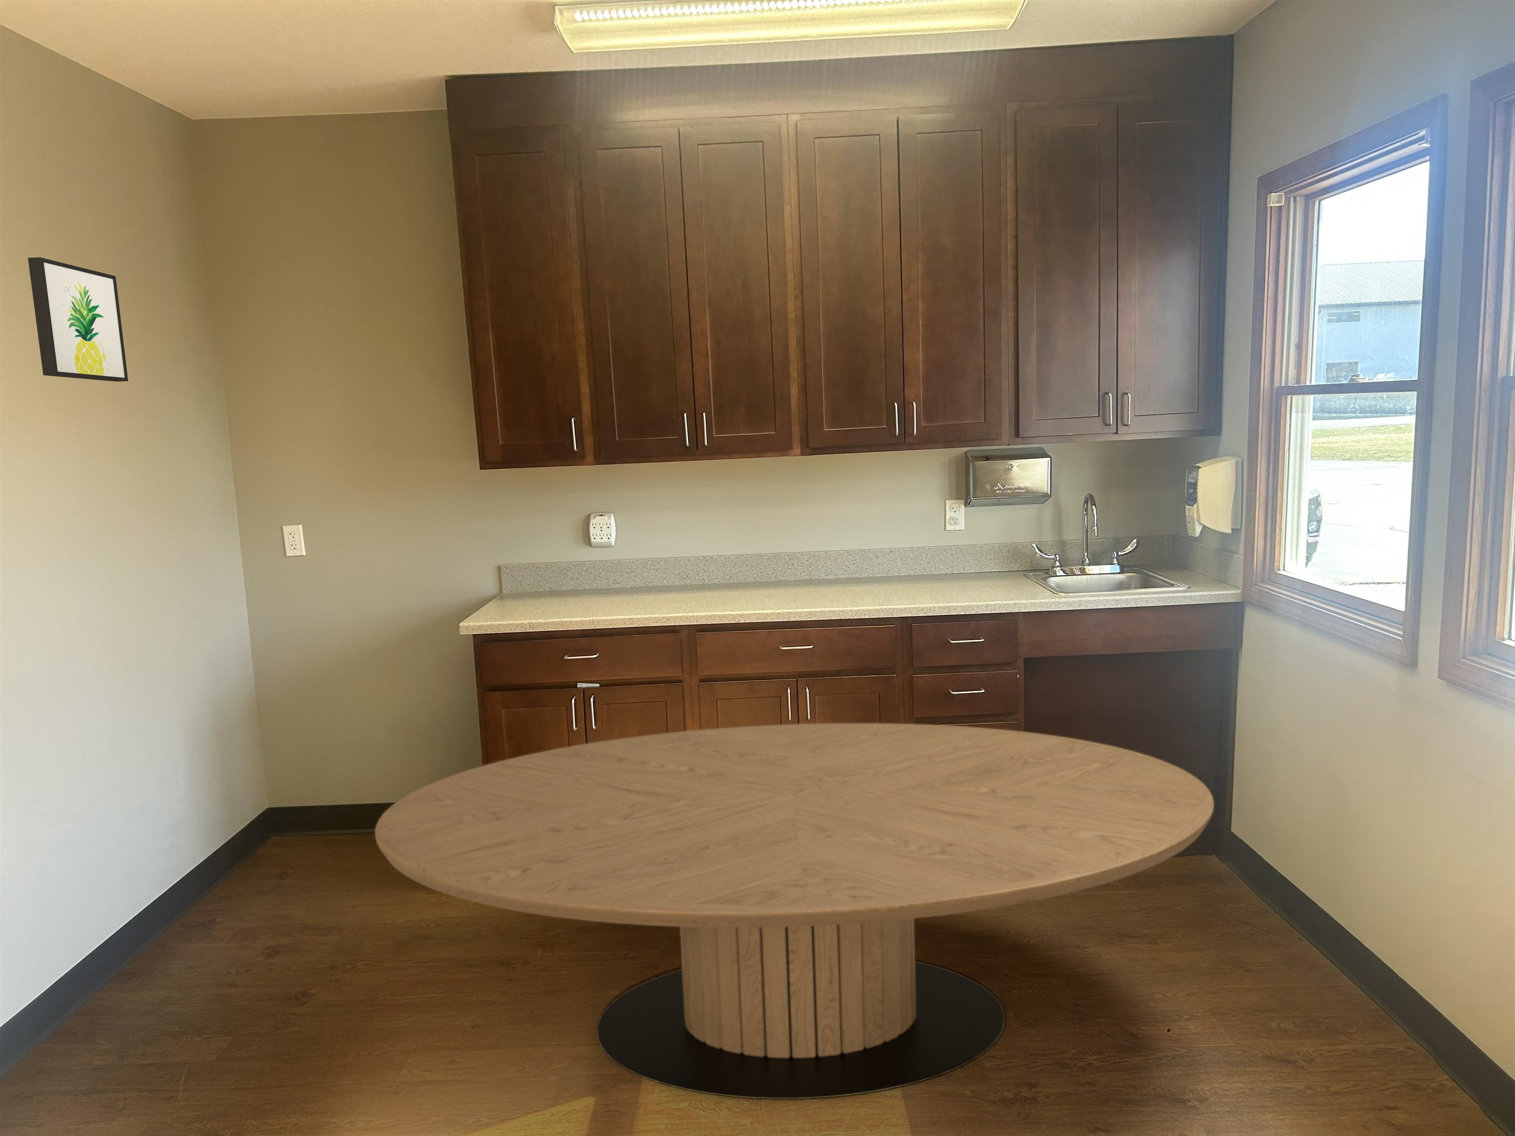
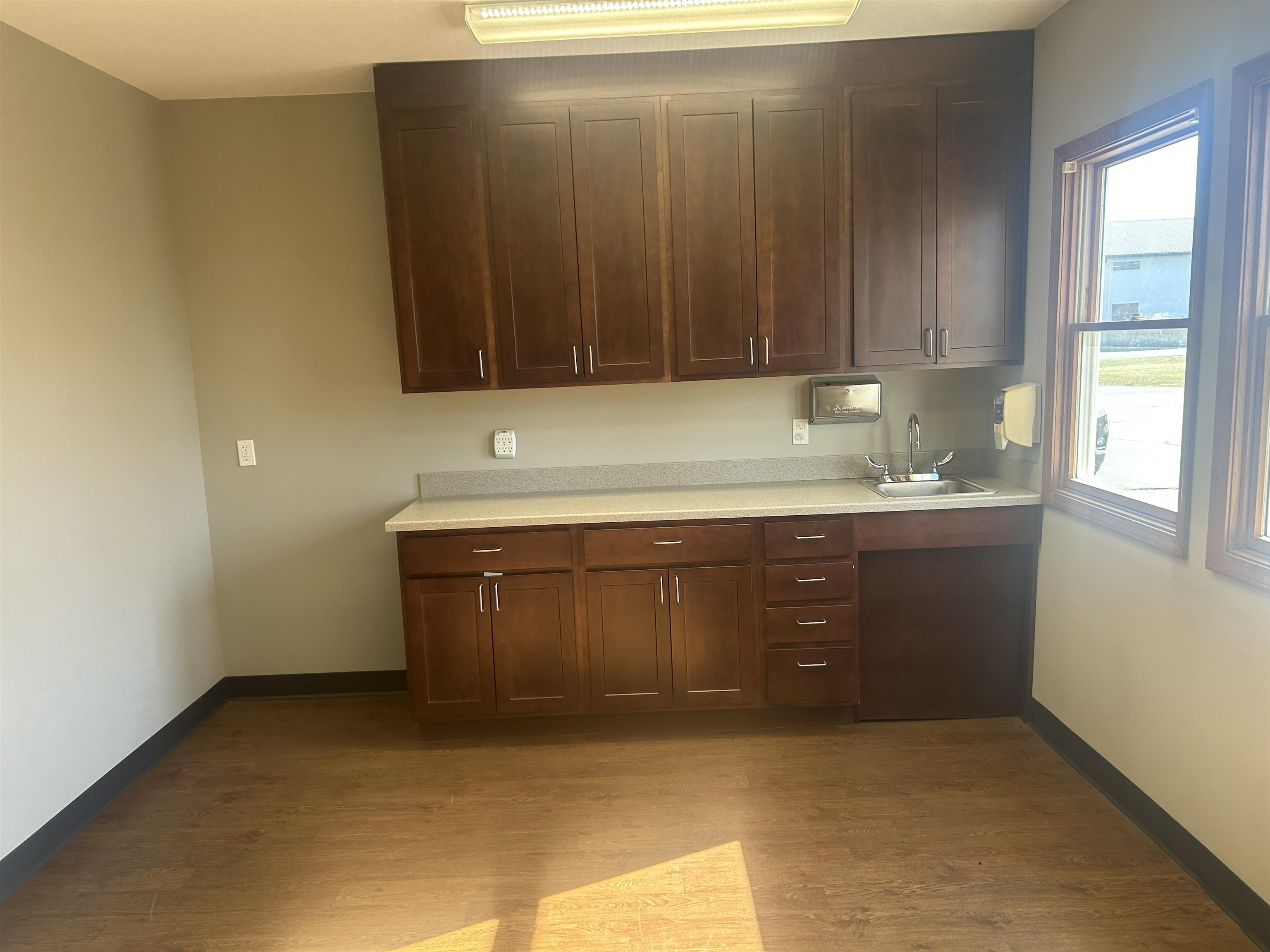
- wall art [27,257,129,382]
- dining table [375,723,1214,1099]
